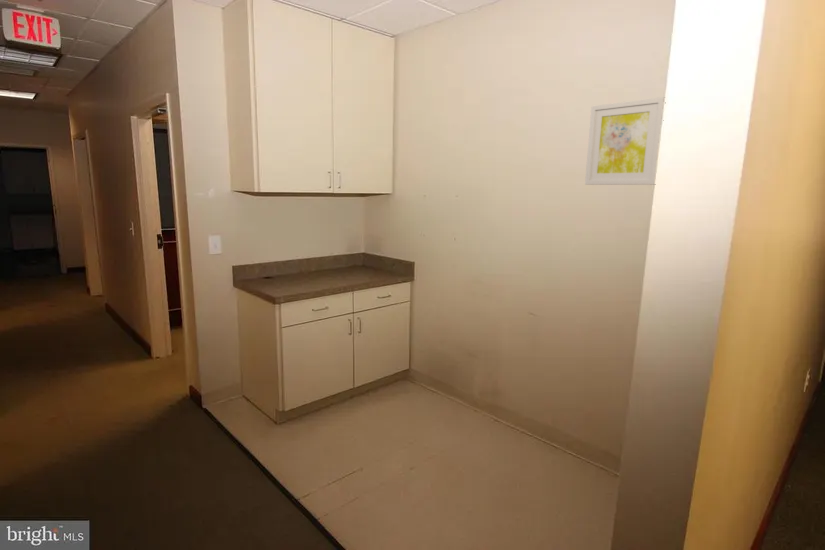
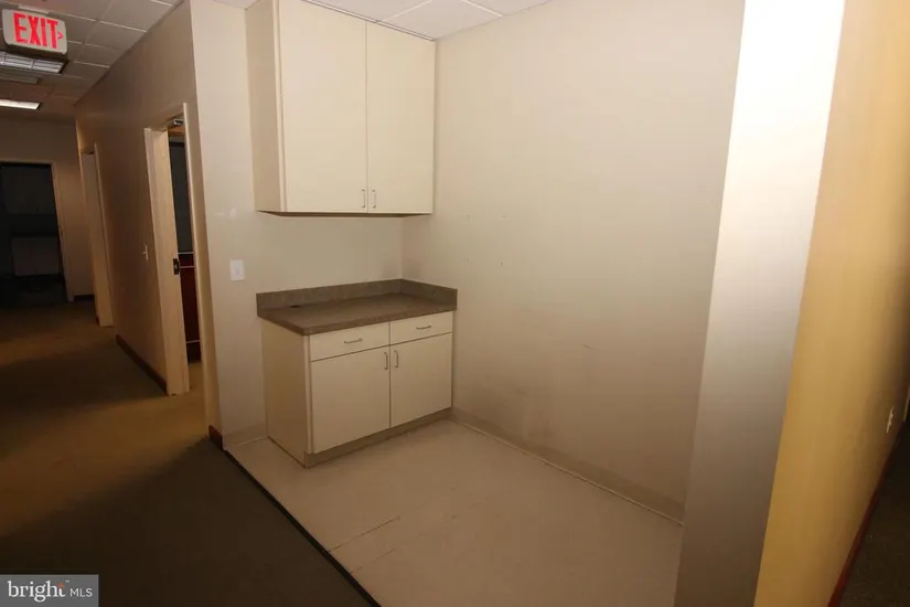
- wall art [584,96,665,186]
